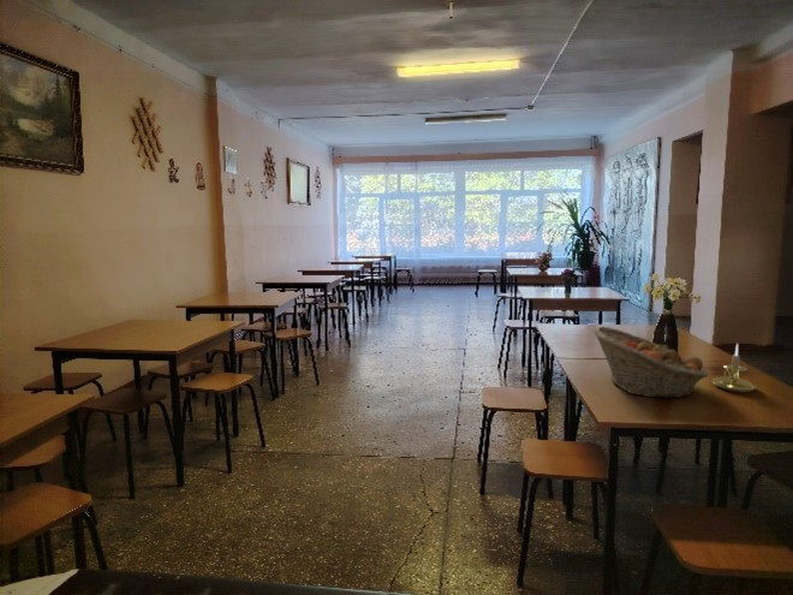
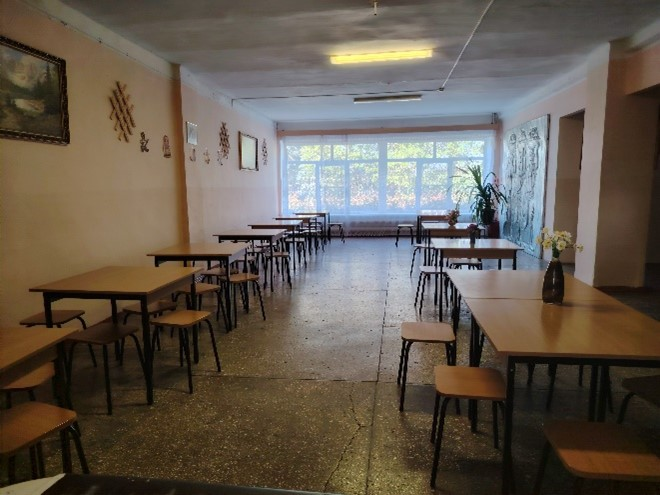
- candle holder [711,343,757,394]
- fruit basket [591,326,710,399]
